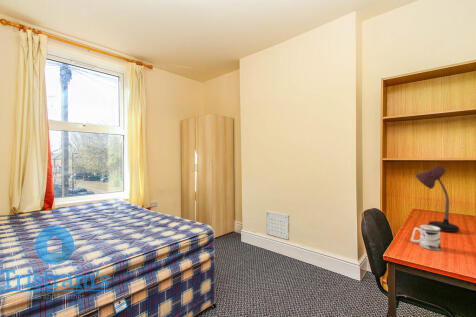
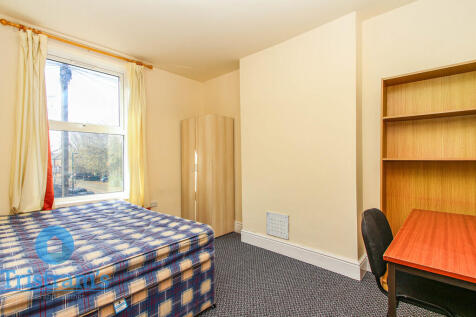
- mug [410,224,442,251]
- desk lamp [414,165,461,233]
